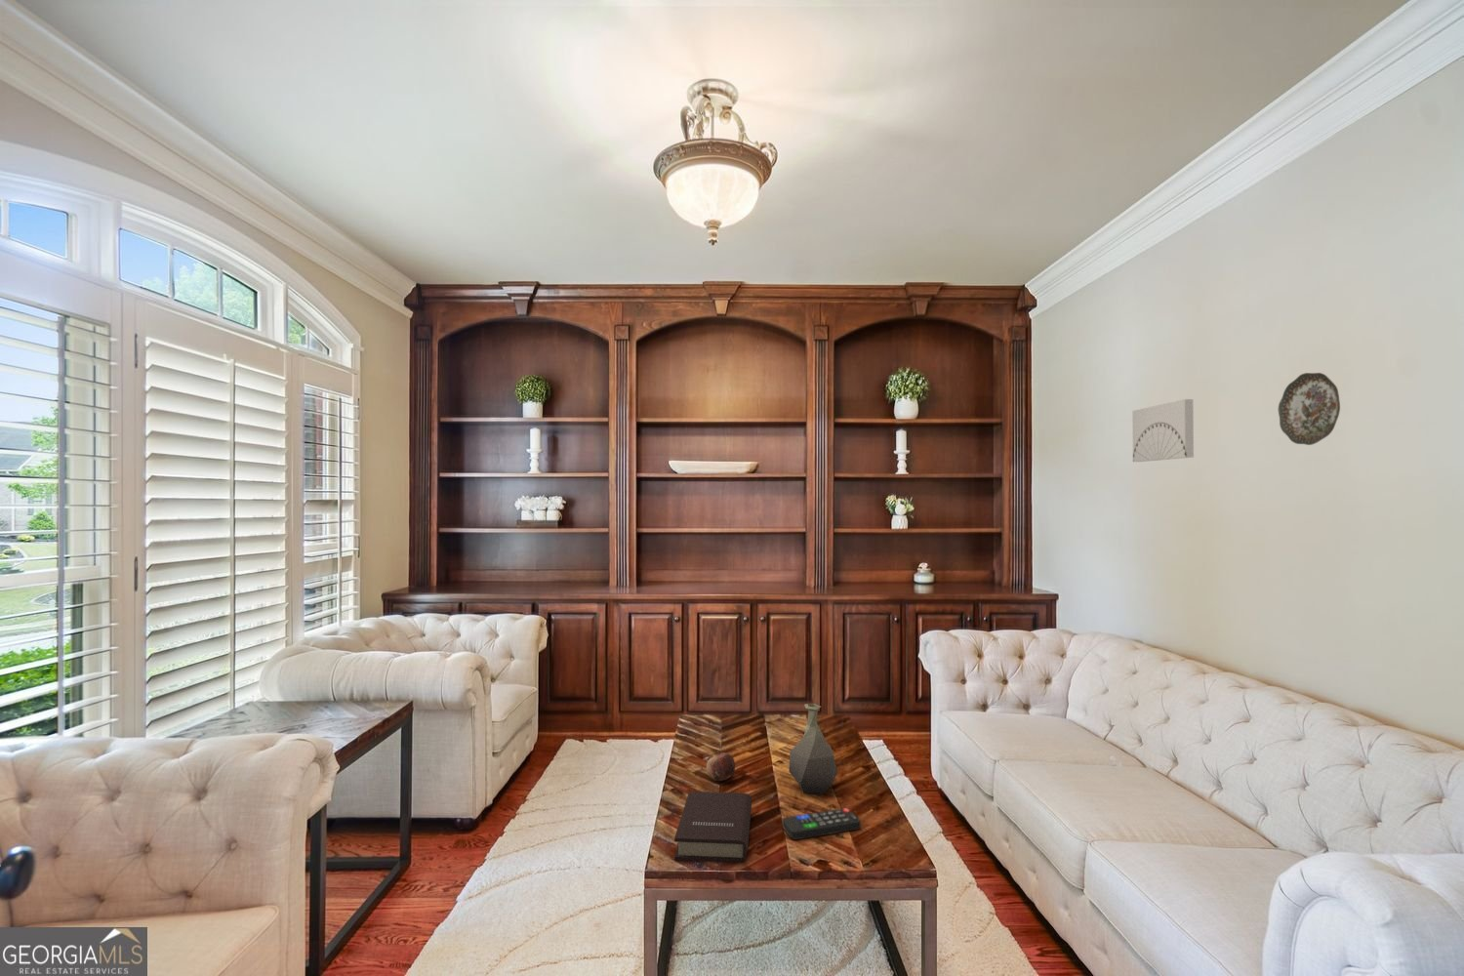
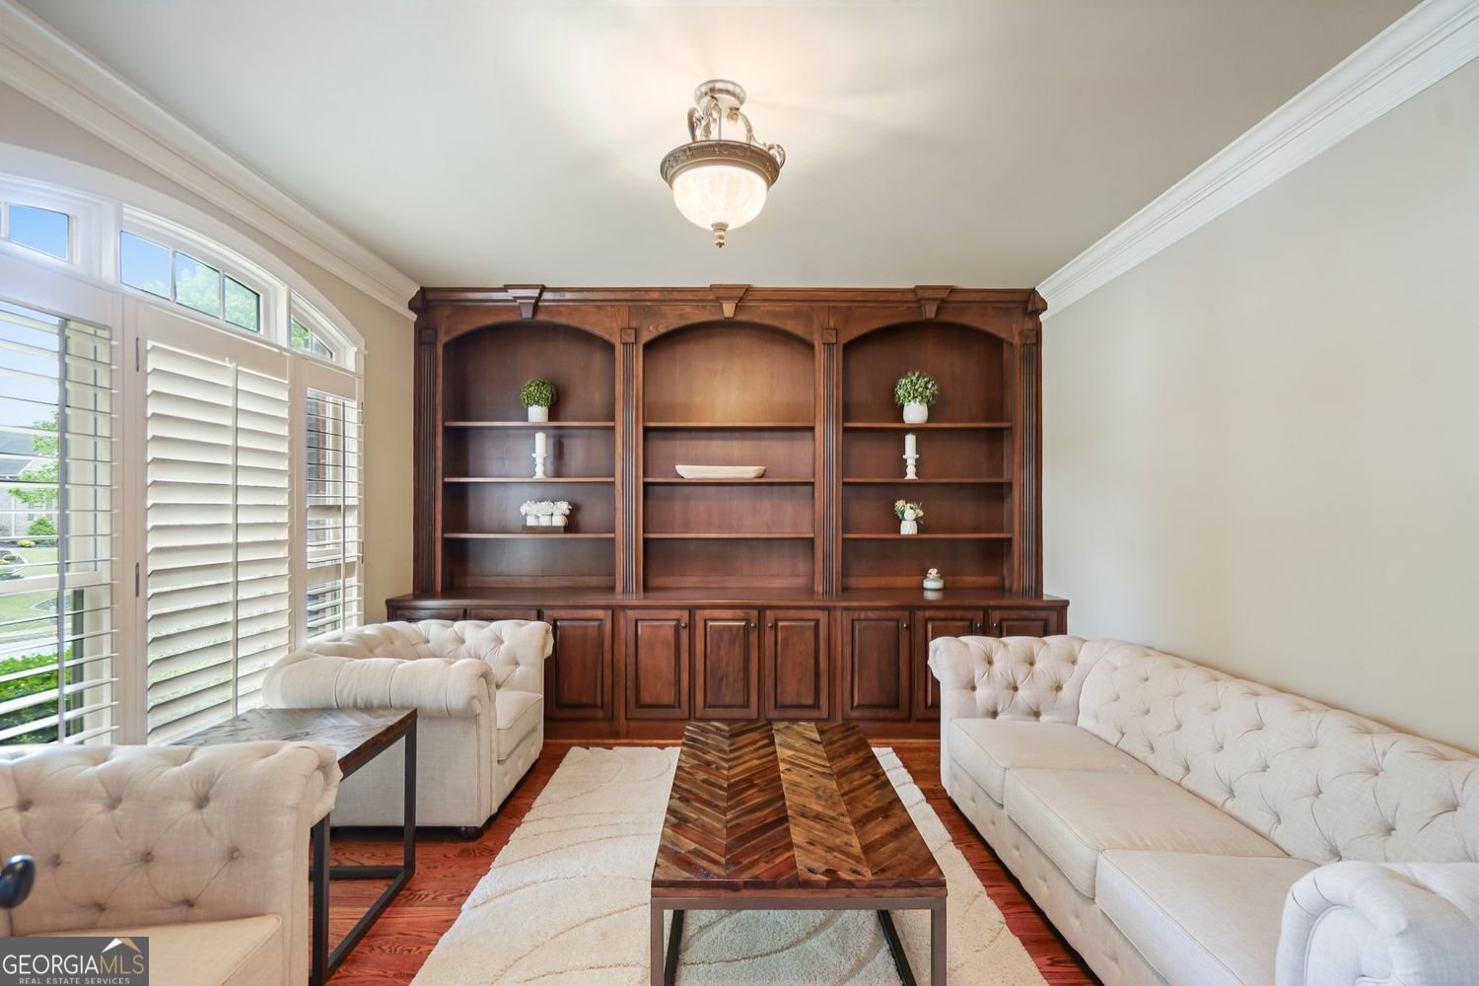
- fruit [706,749,736,782]
- decorative plate [1278,371,1341,446]
- vase [789,703,839,795]
- wall art [1131,399,1195,463]
- remote control [781,807,862,840]
- book [673,791,753,864]
